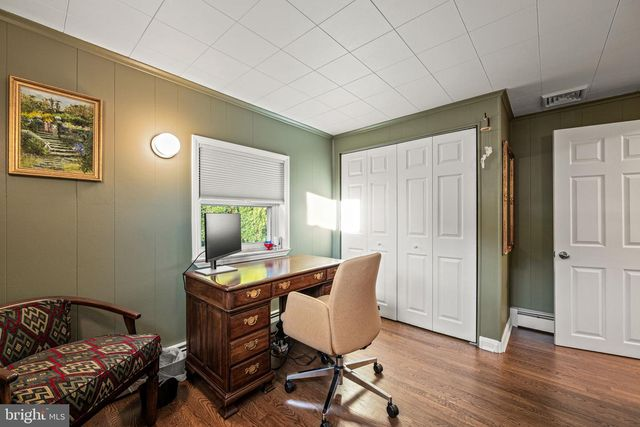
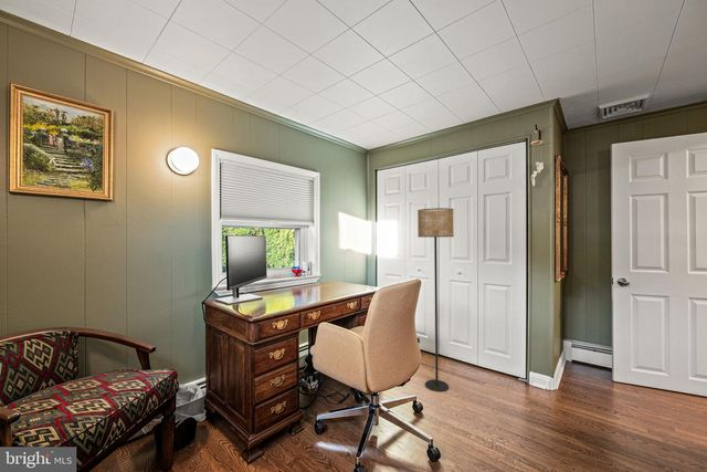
+ floor lamp [416,207,455,394]
